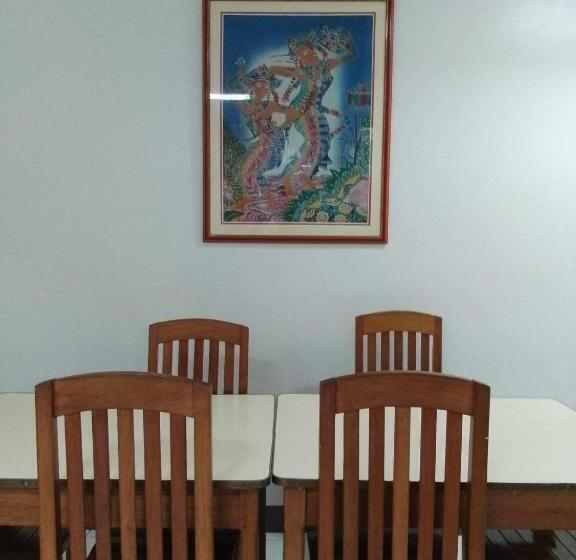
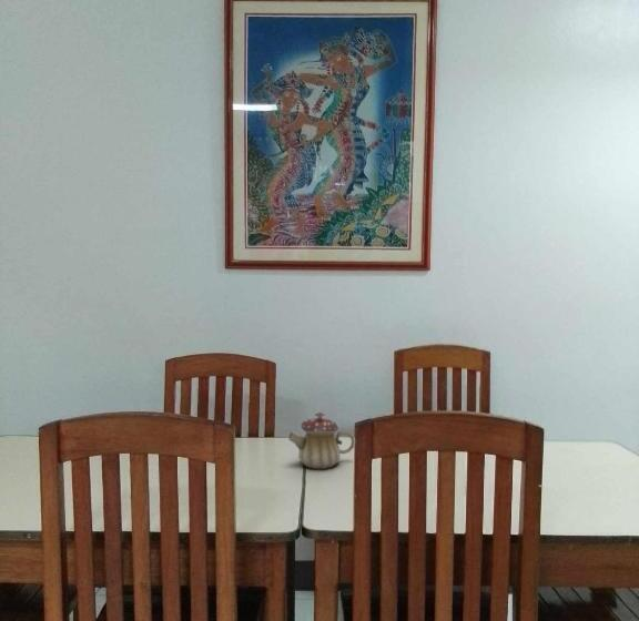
+ teapot [287,411,355,470]
